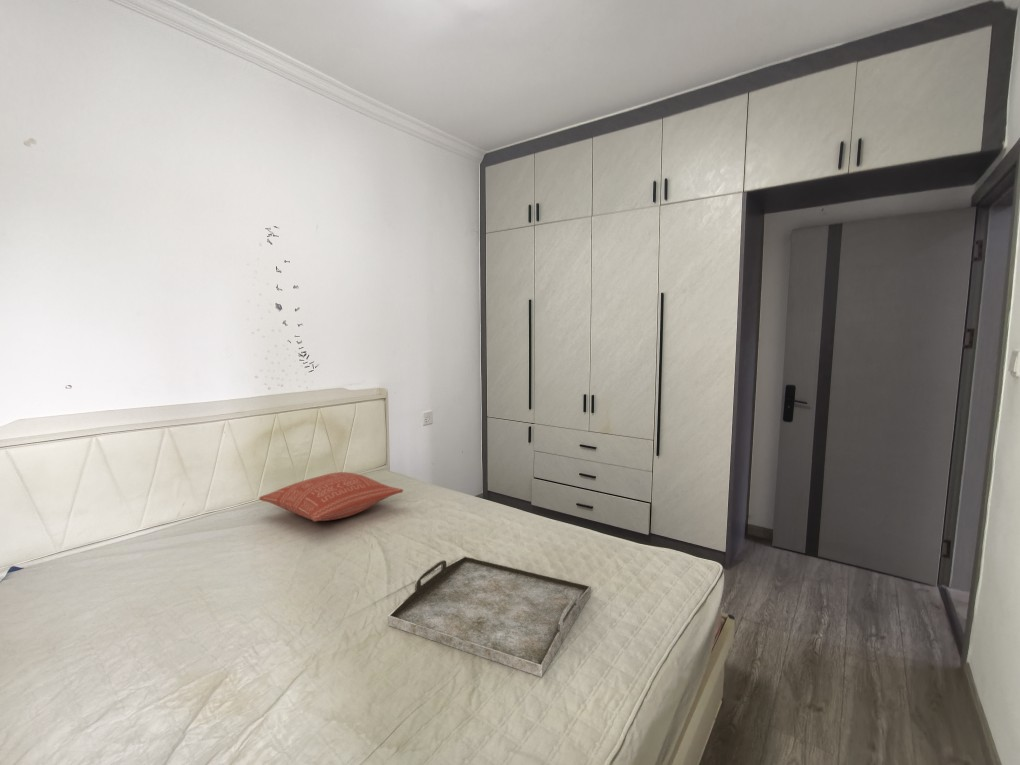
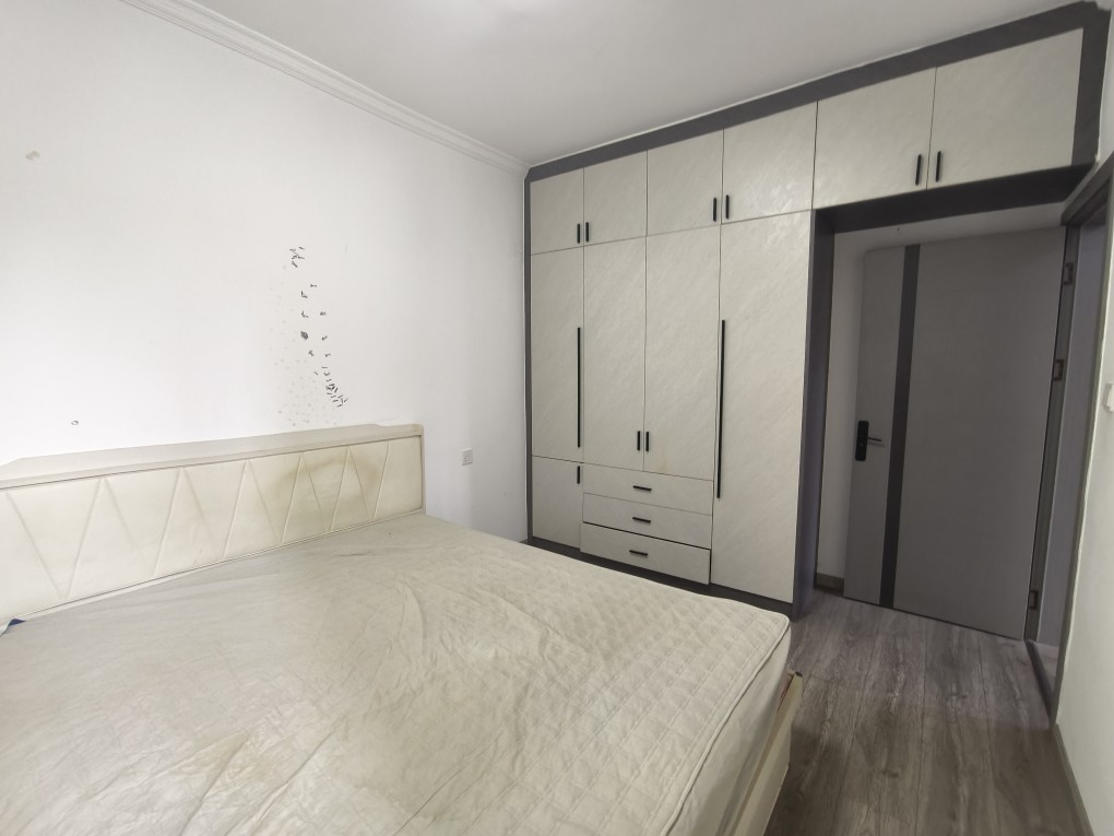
- pillow [258,471,404,522]
- serving tray [387,555,592,678]
